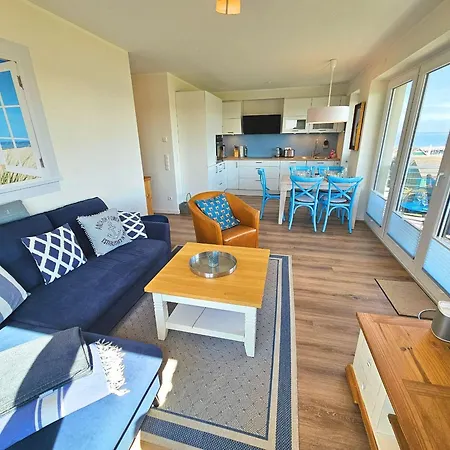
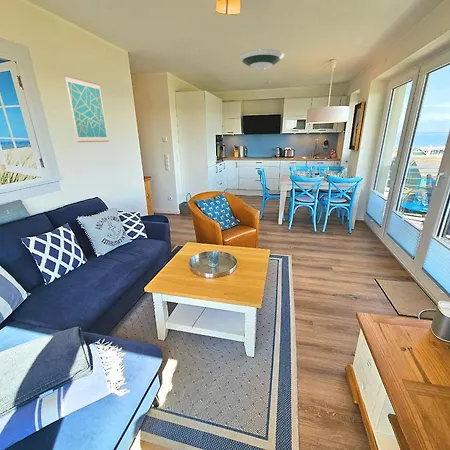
+ wall art [64,74,110,143]
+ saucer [238,48,285,71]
